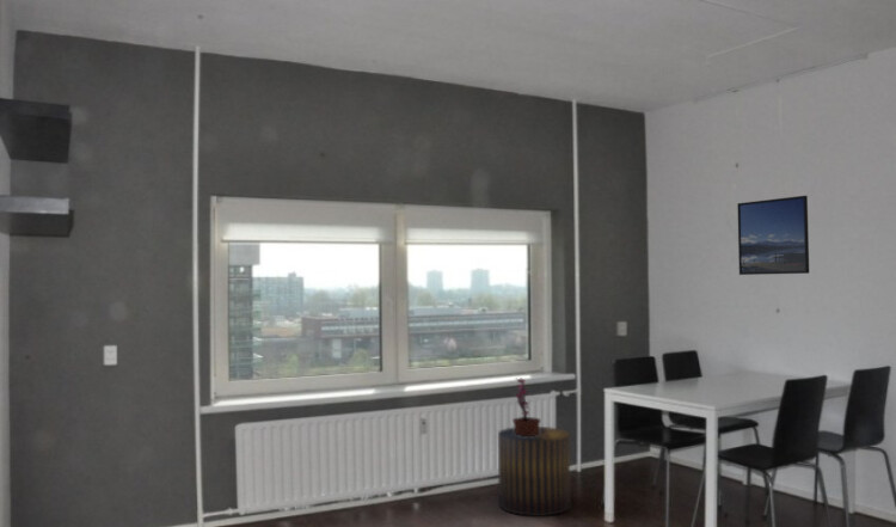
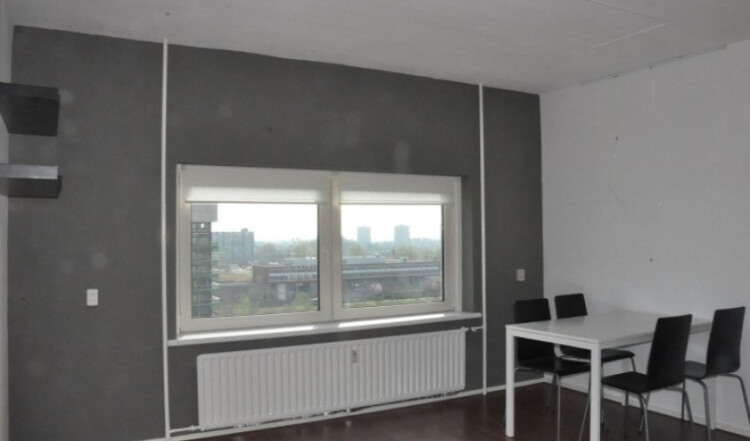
- stool [497,425,571,517]
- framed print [736,195,810,276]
- potted plant [511,378,550,436]
